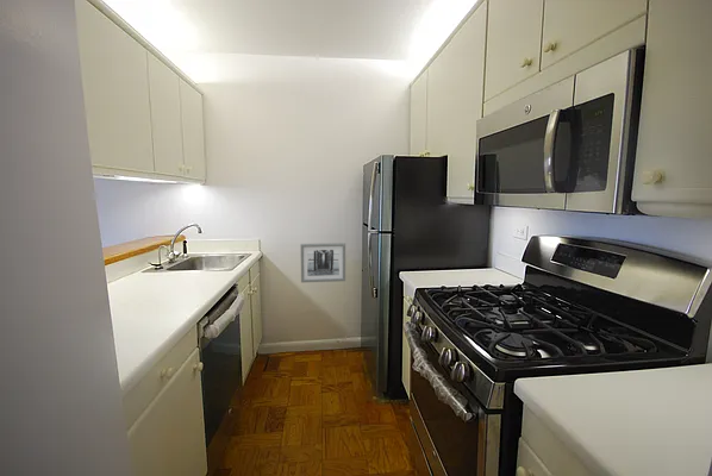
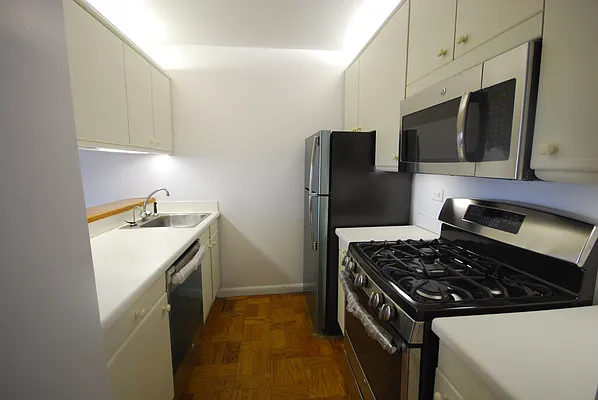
- wall art [300,242,346,283]
